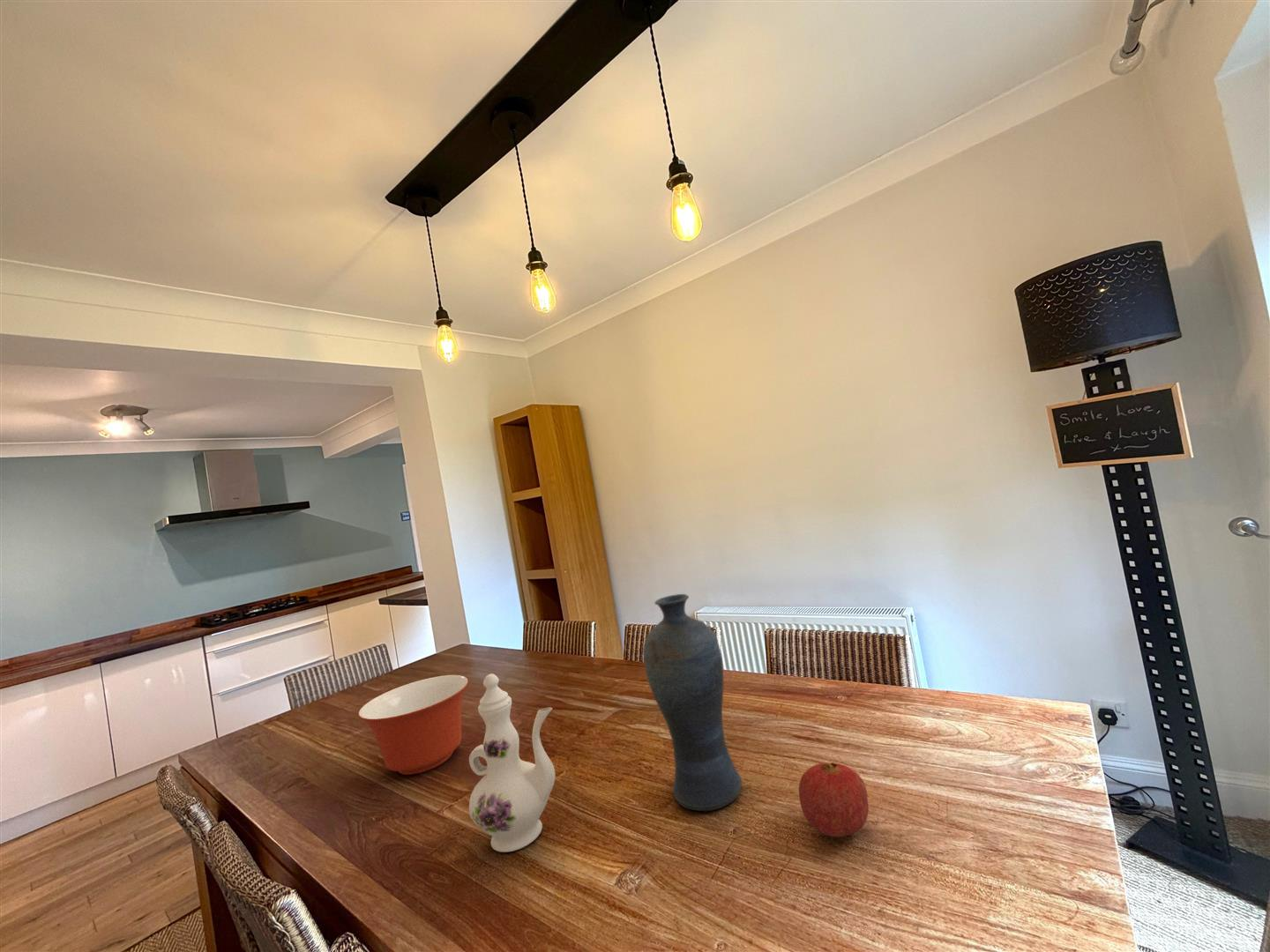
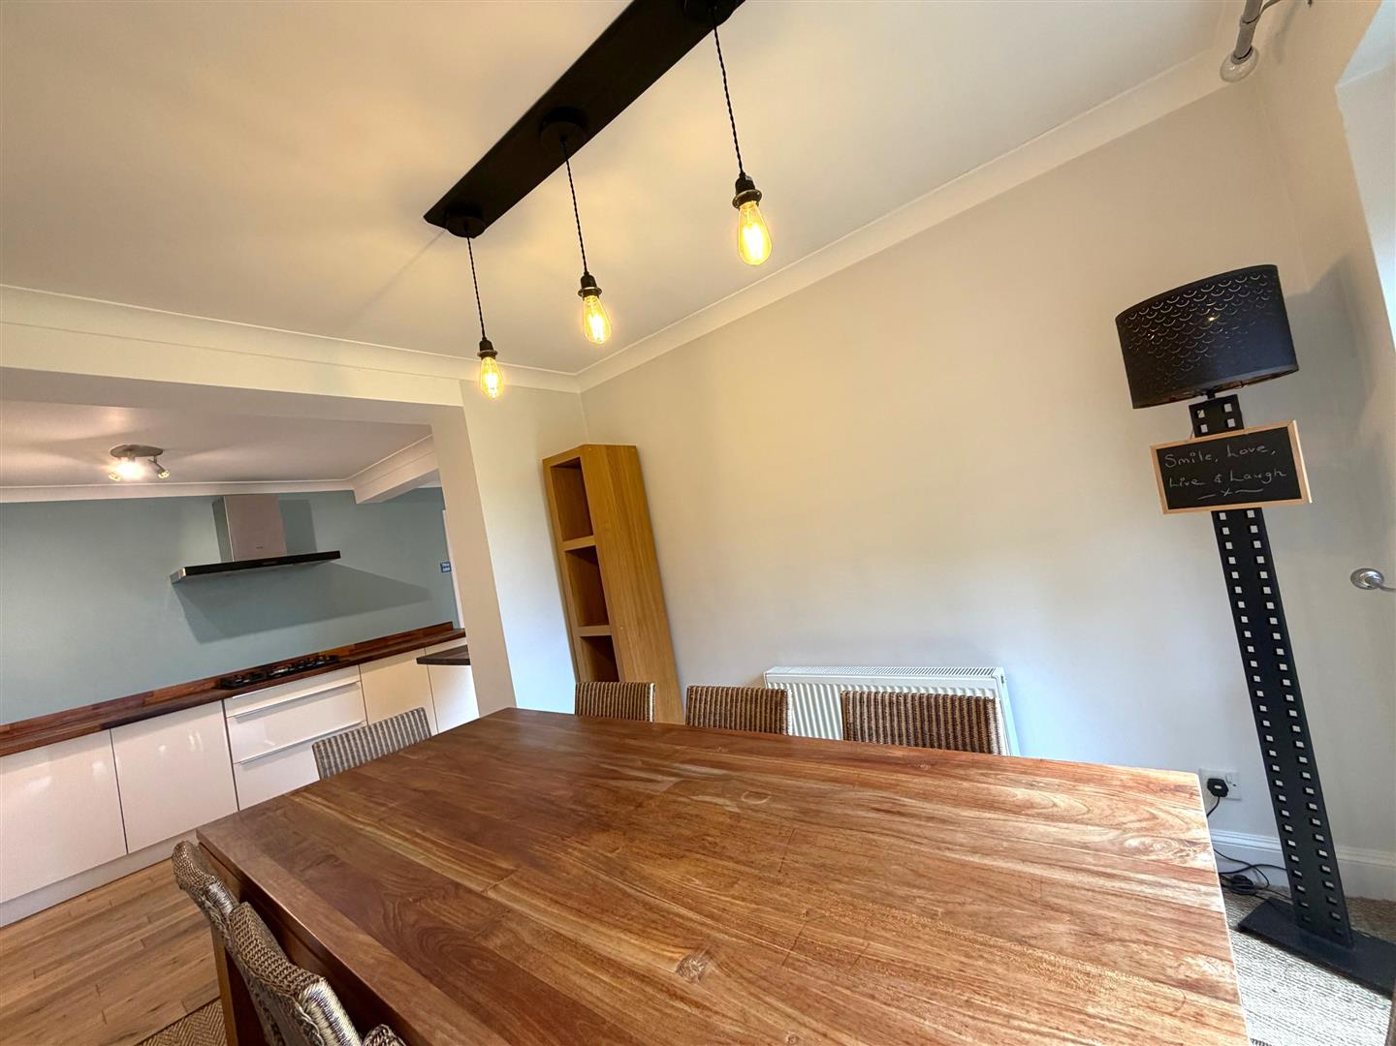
- vase [642,593,743,812]
- mixing bowl [357,674,469,776]
- chinaware [468,673,556,853]
- fruit [798,762,870,837]
